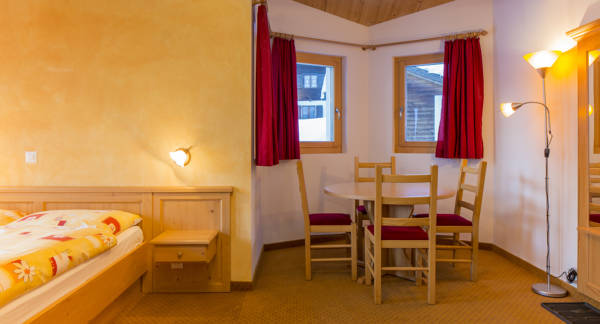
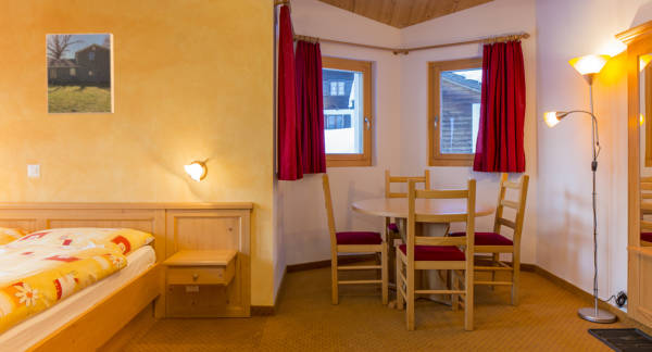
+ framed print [45,33,115,115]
